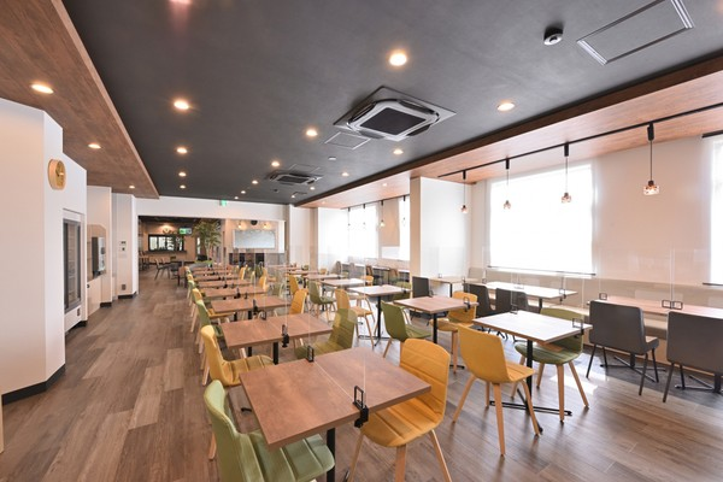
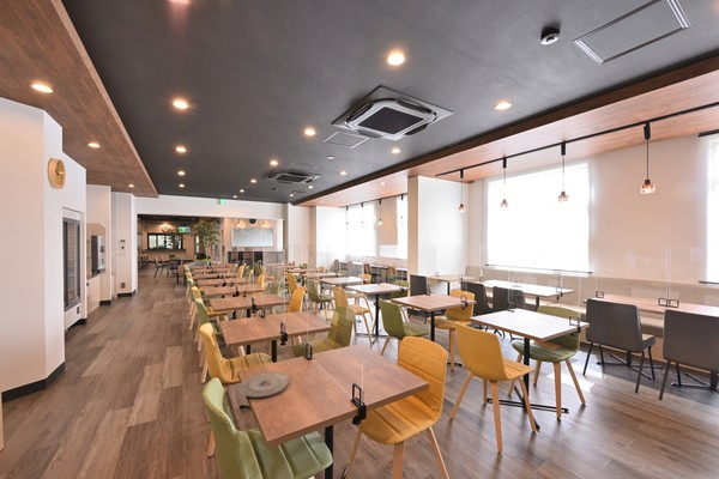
+ plate [237,371,290,399]
